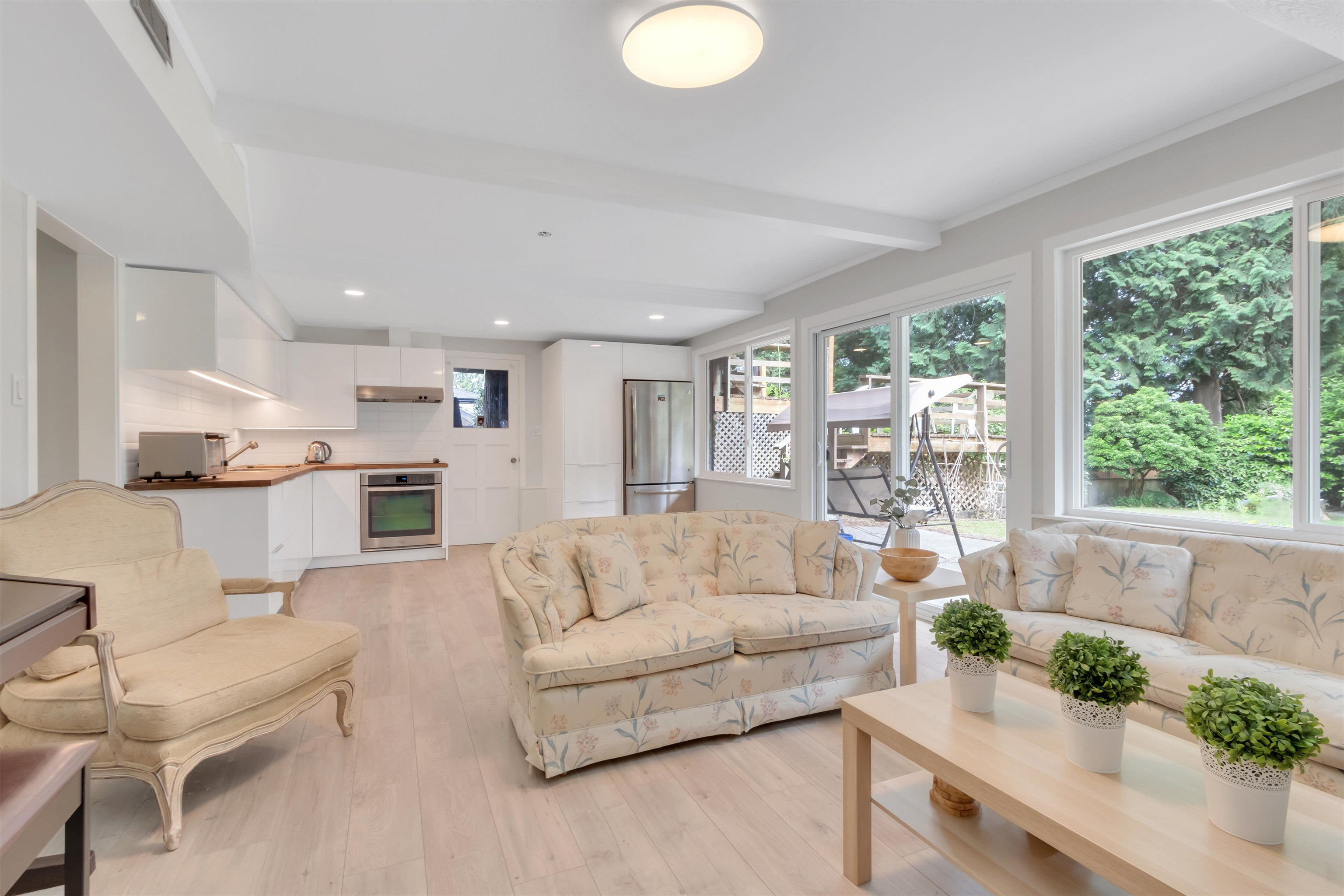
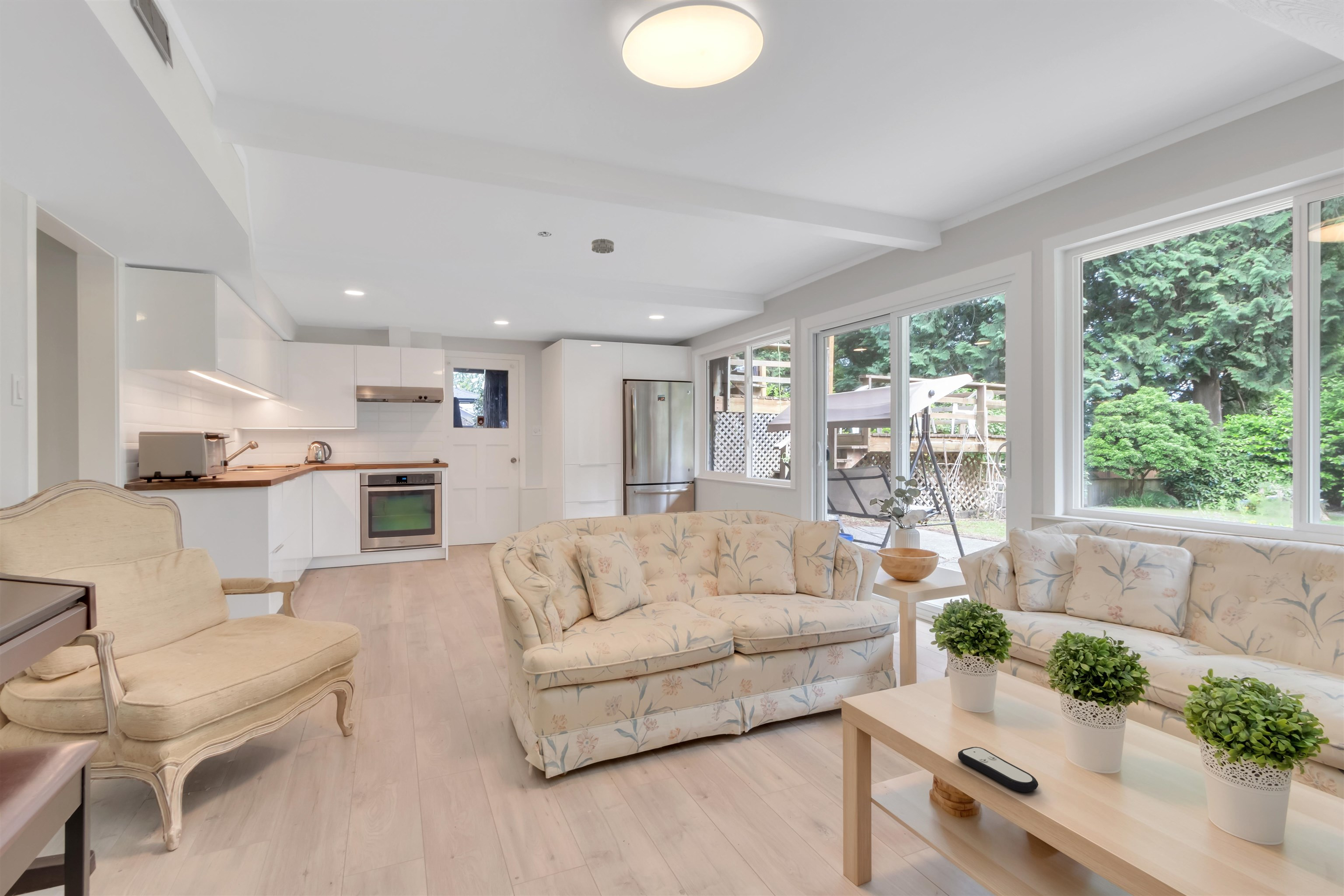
+ remote control [958,746,1039,793]
+ smoke detector [591,238,614,254]
